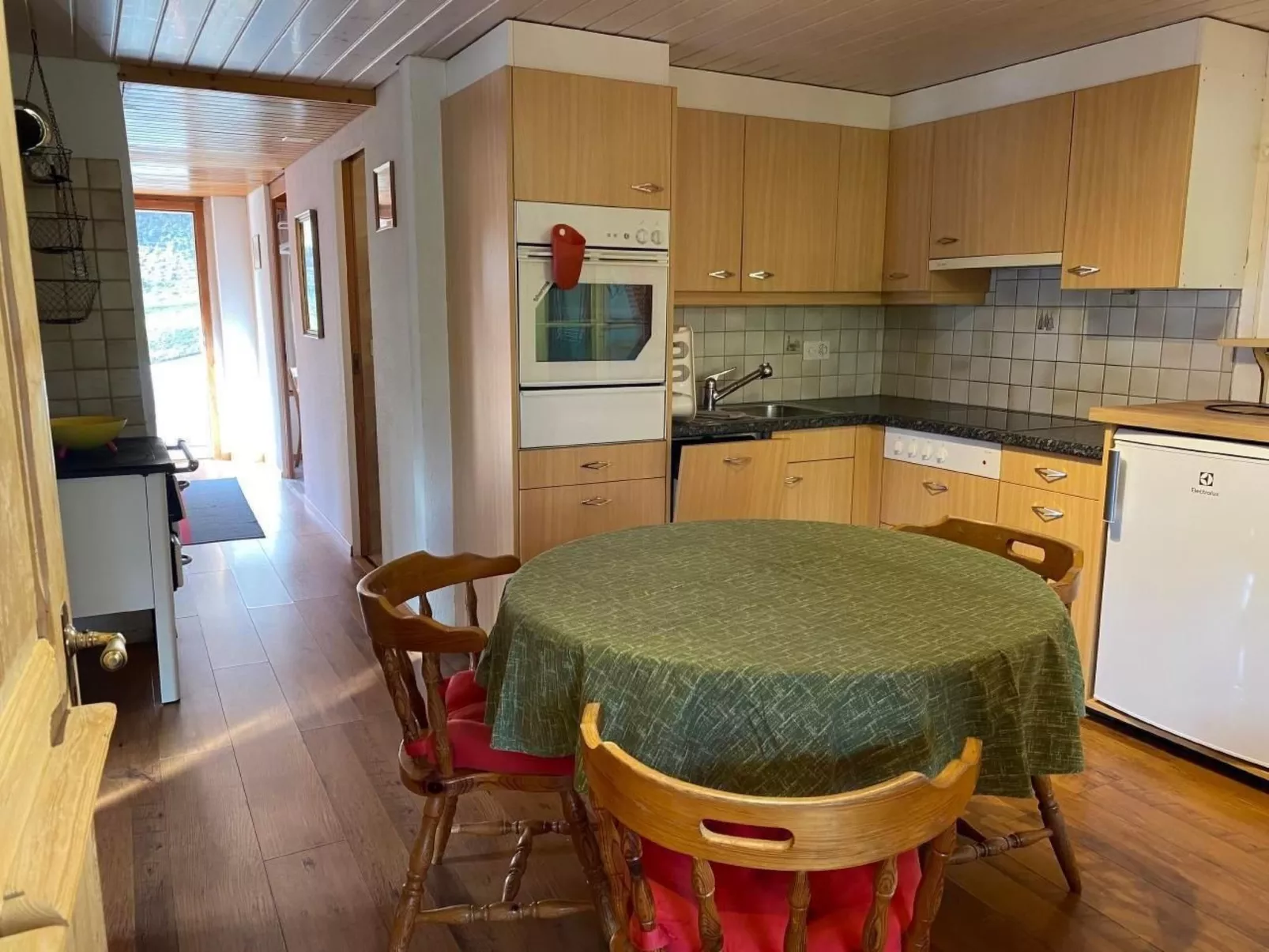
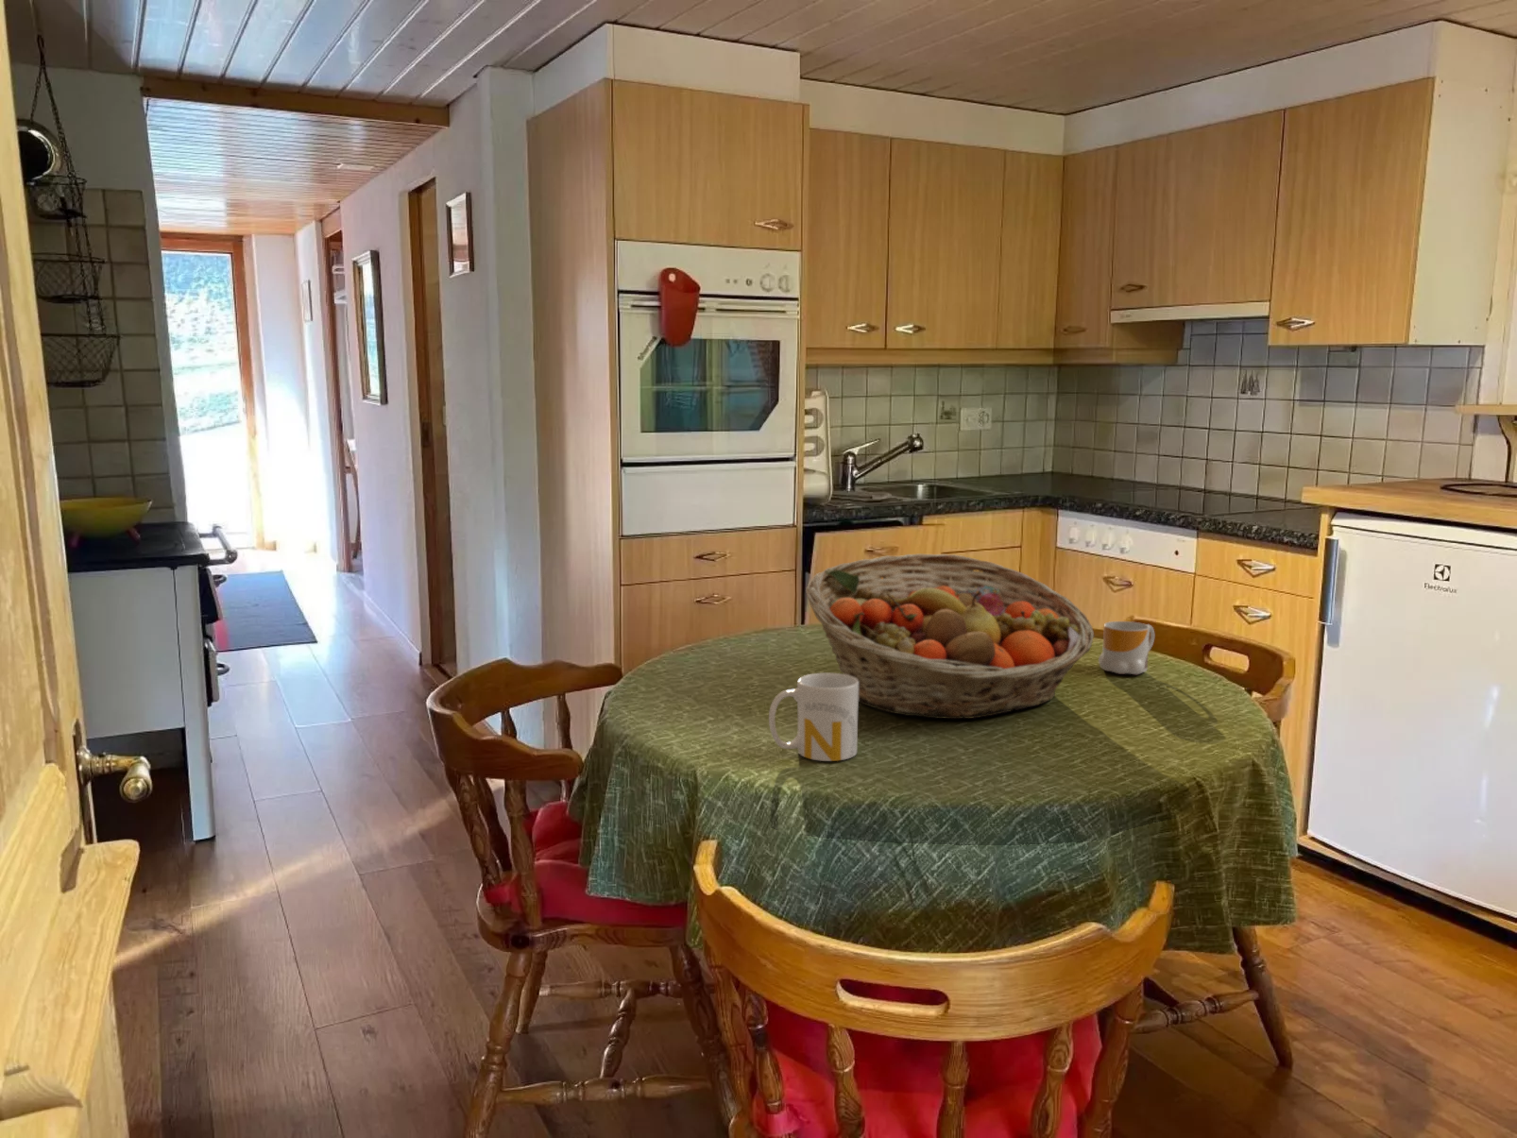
+ mug [1097,620,1155,675]
+ mug [767,673,860,763]
+ fruit basket [805,553,1096,720]
